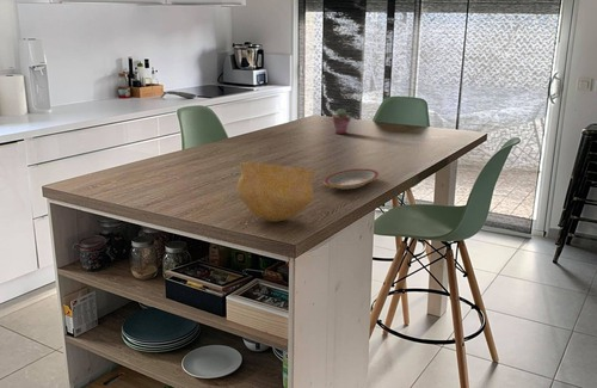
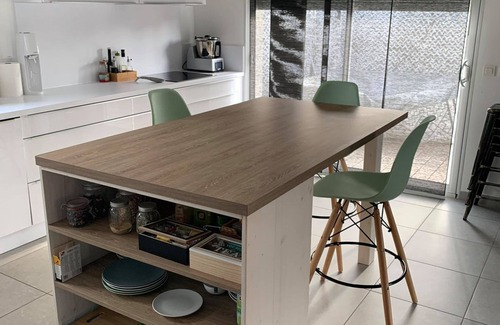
- plate [322,167,380,190]
- bowl [236,161,316,223]
- potted succulent [331,107,352,135]
